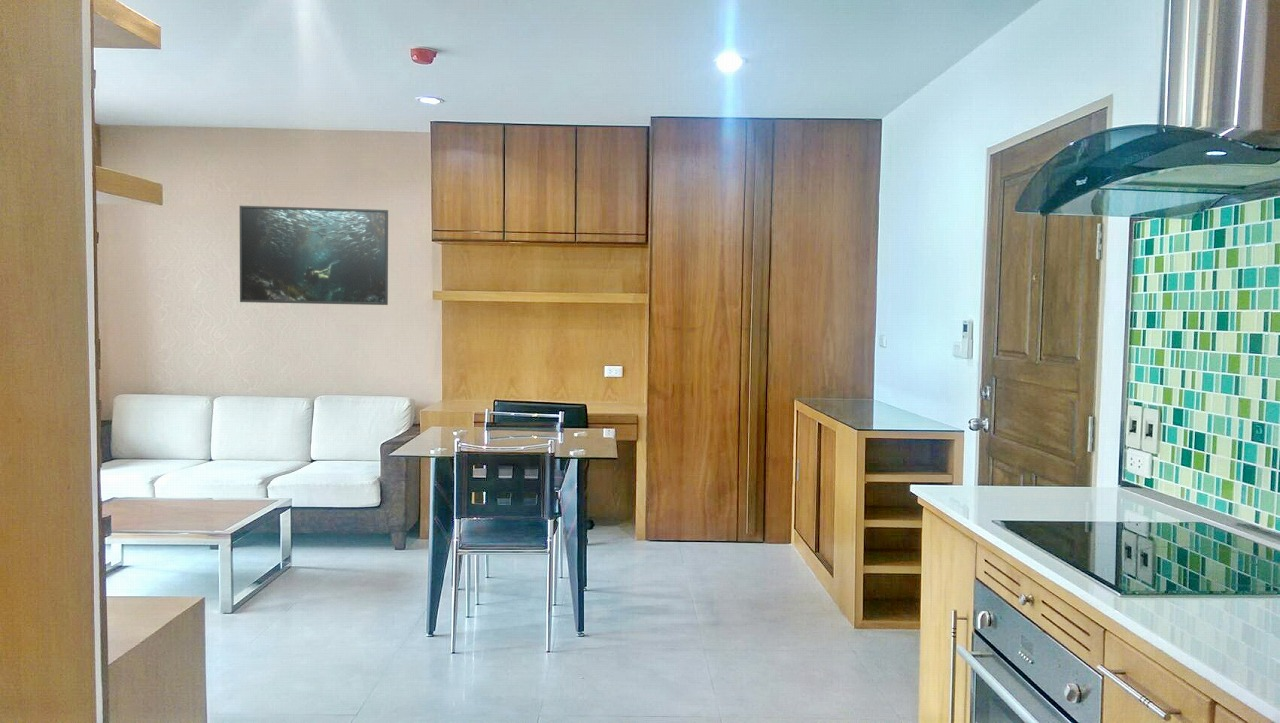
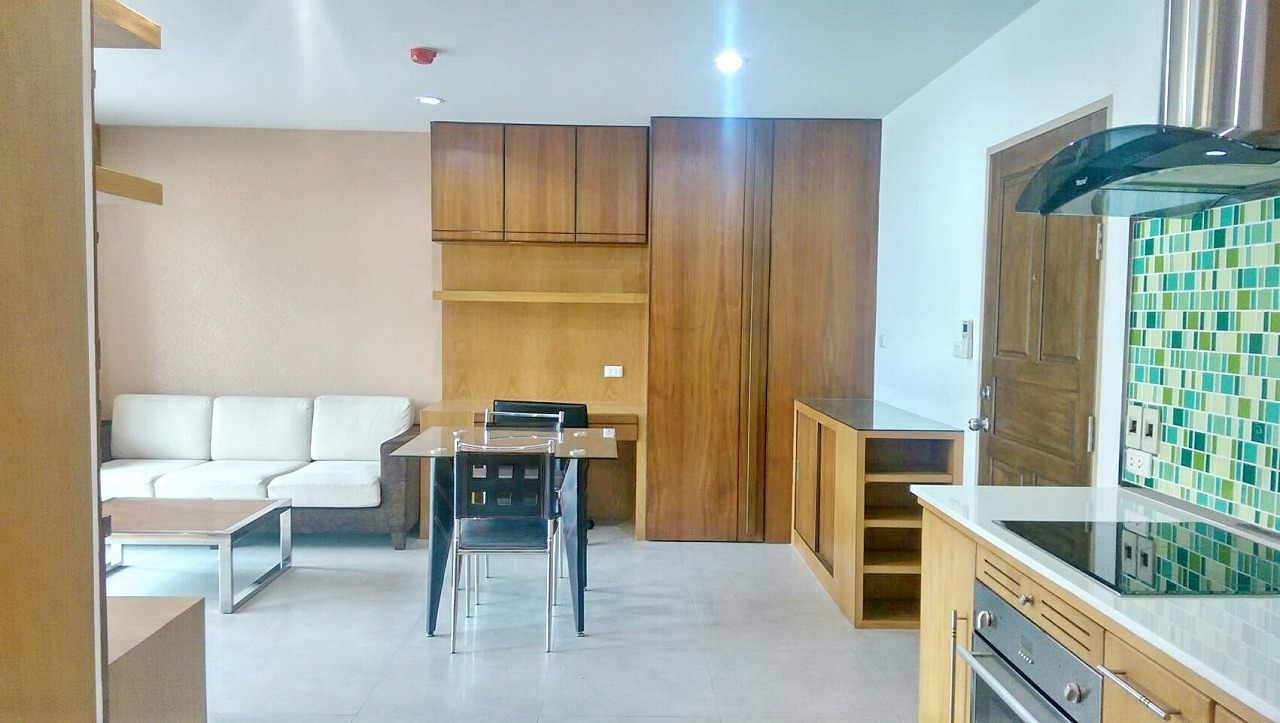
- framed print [239,205,389,306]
